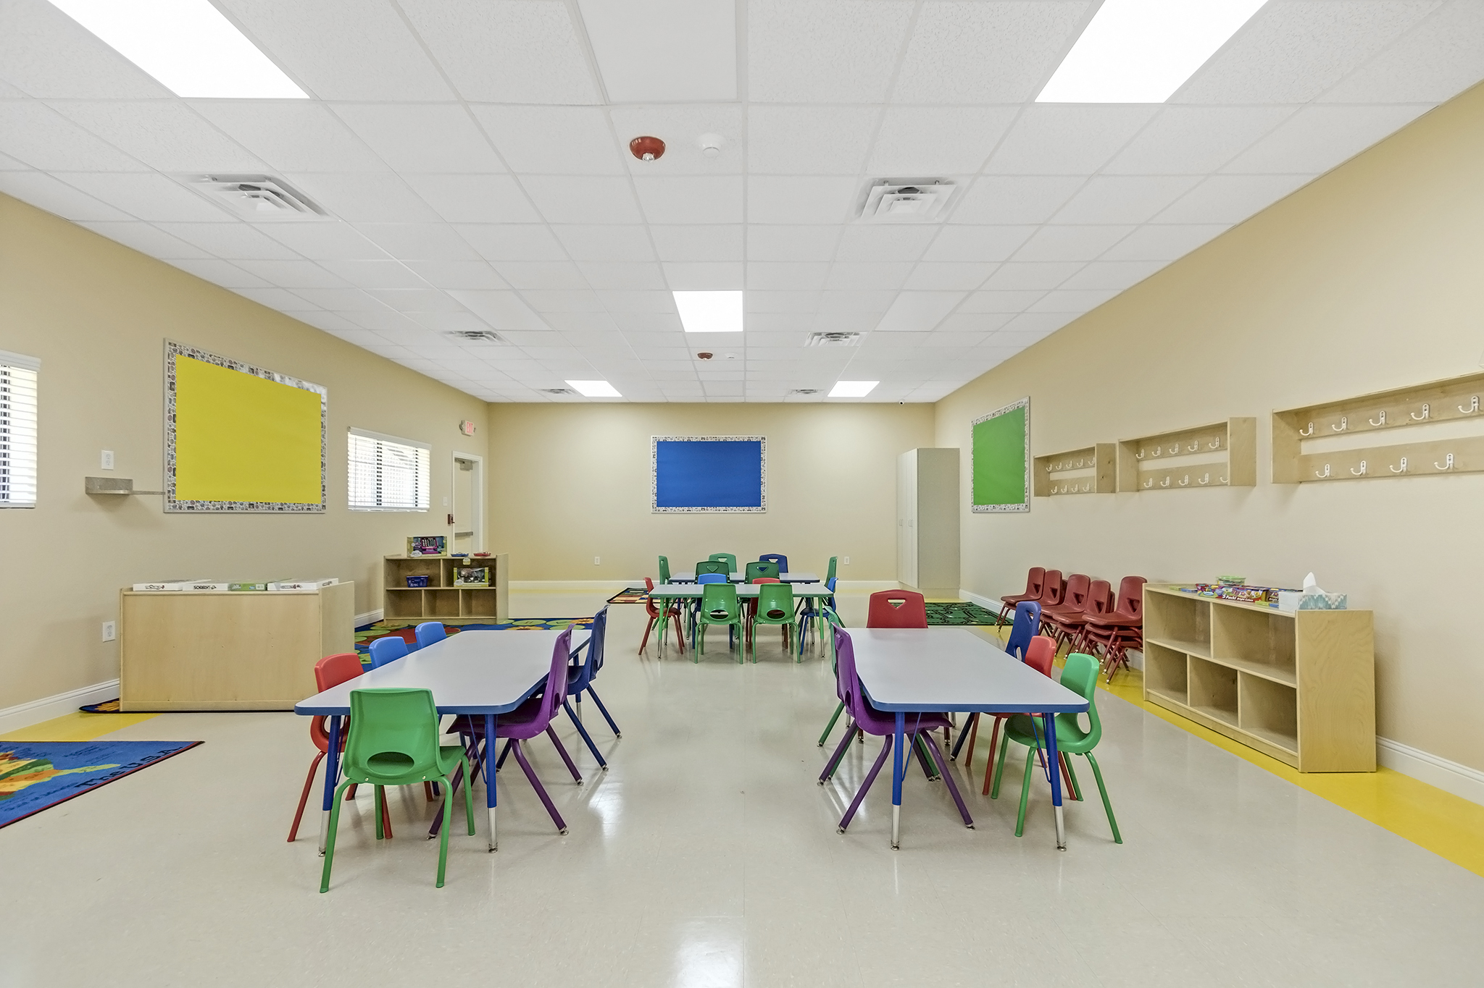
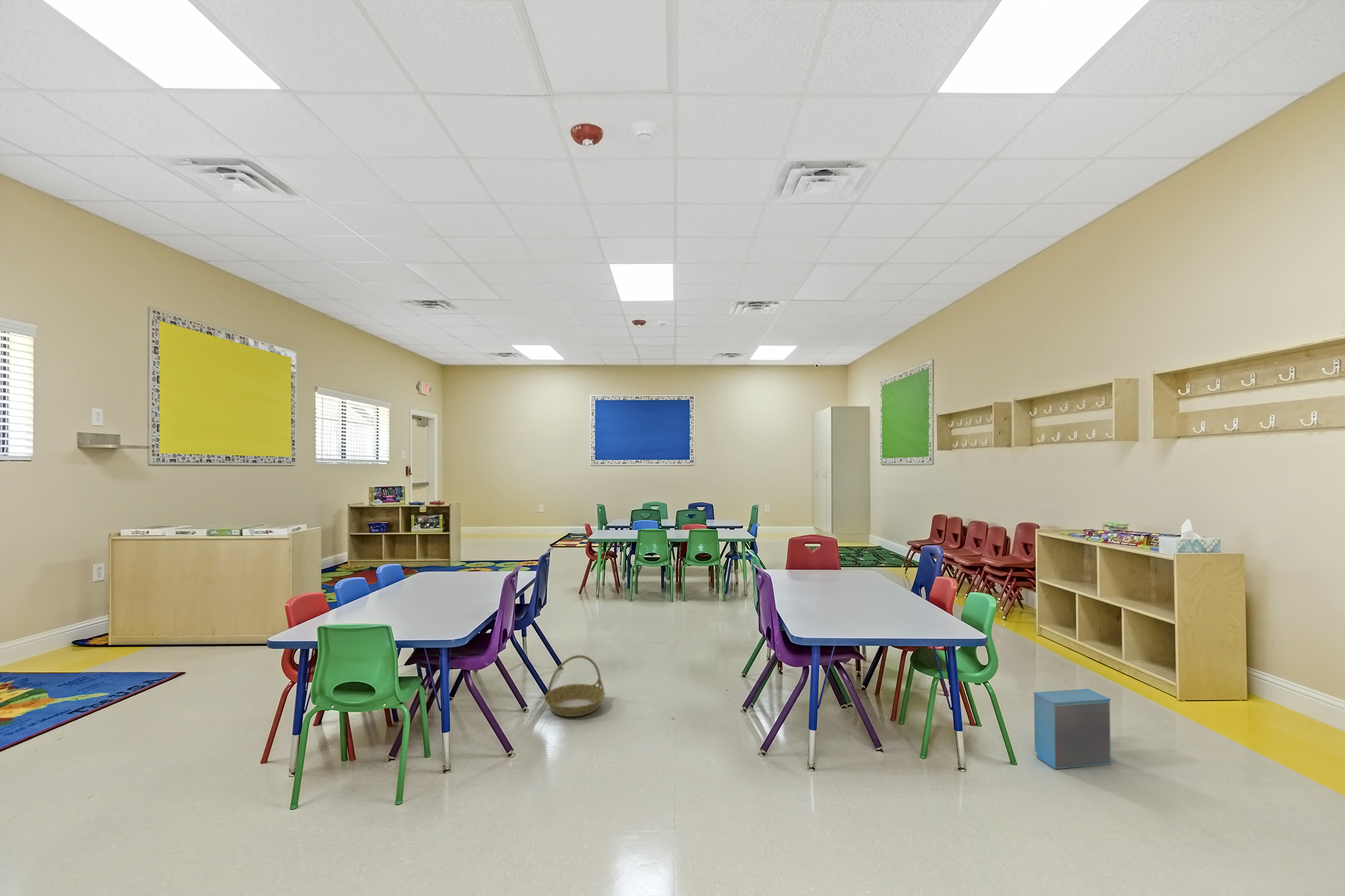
+ basket [544,654,606,717]
+ storage bin [1033,689,1111,769]
